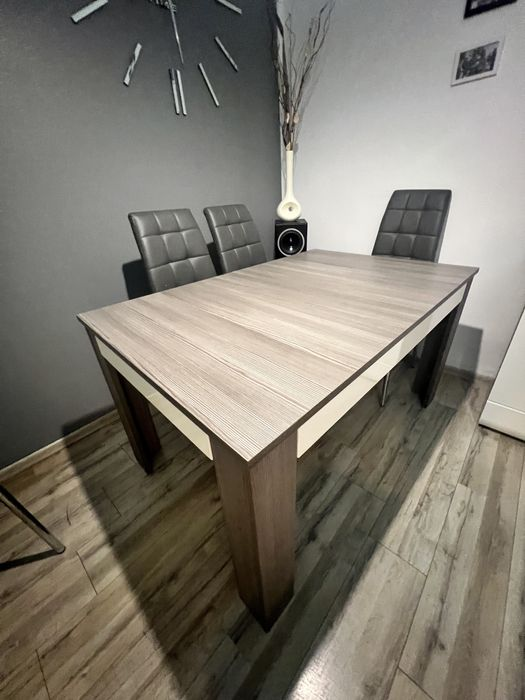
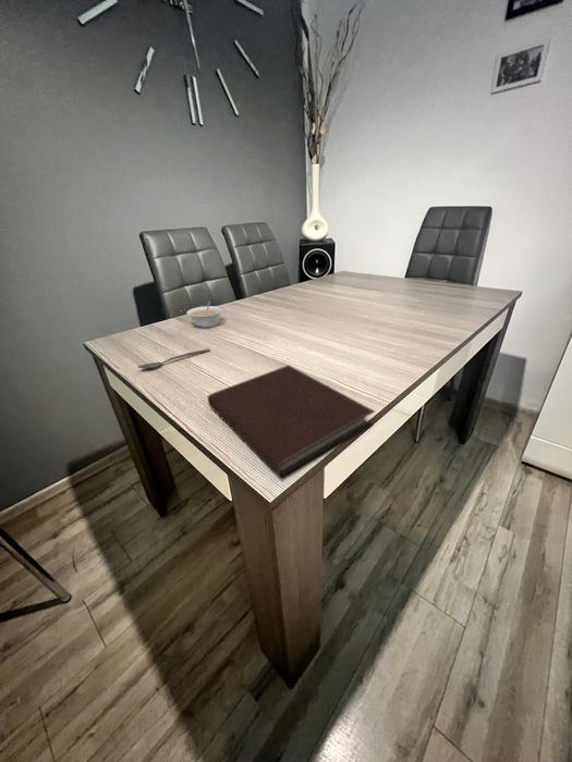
+ notebook [207,364,376,481]
+ spoon [137,348,211,369]
+ legume [185,300,223,329]
